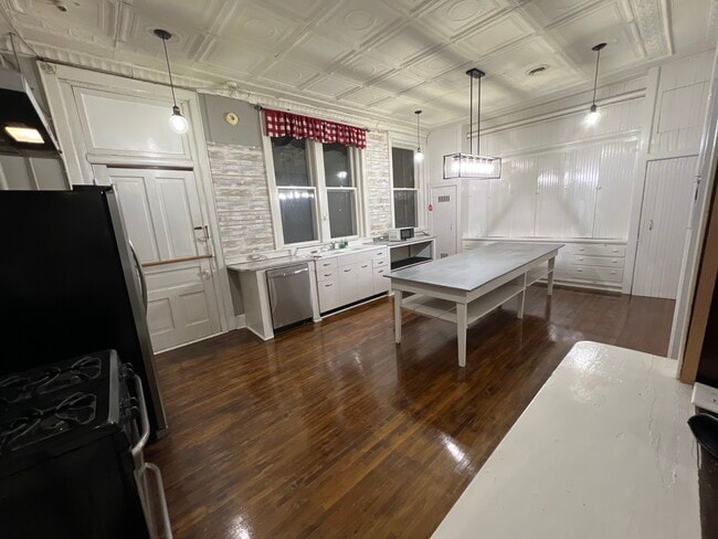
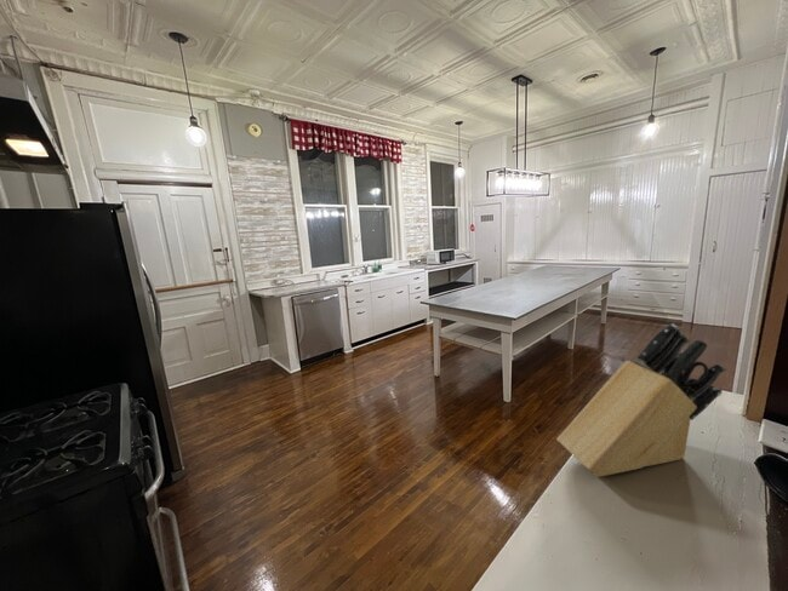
+ knife block [555,322,727,478]
